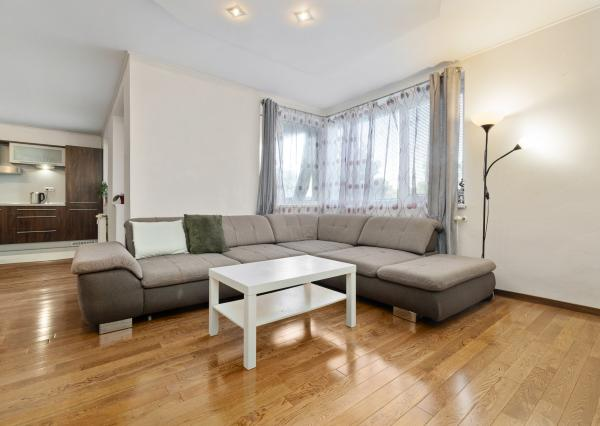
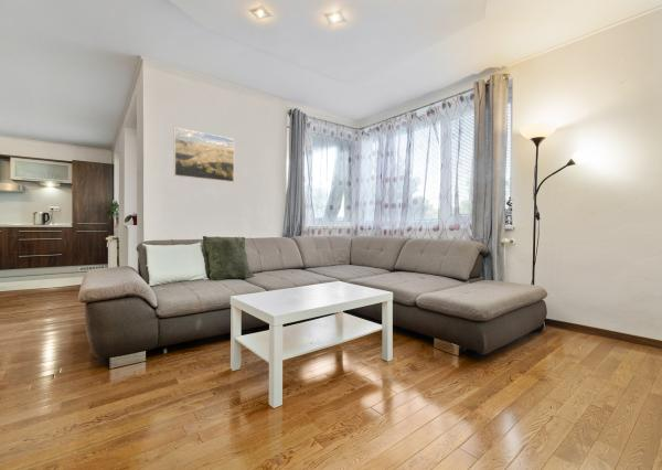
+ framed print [173,127,235,183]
